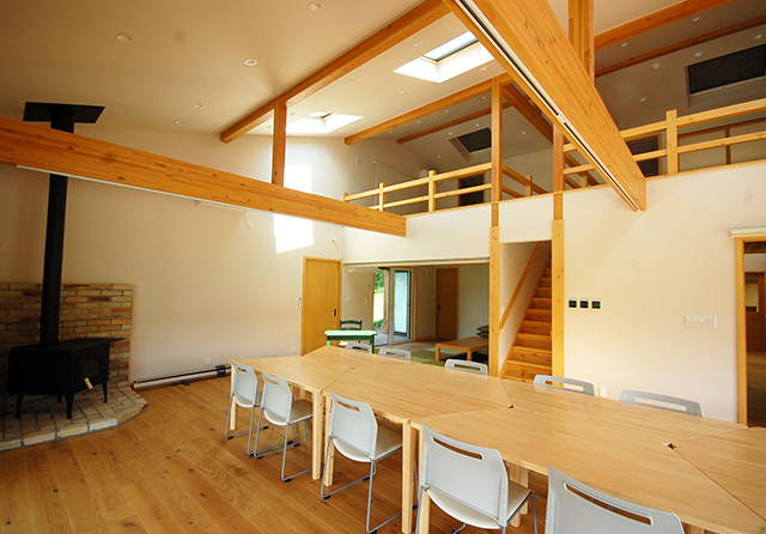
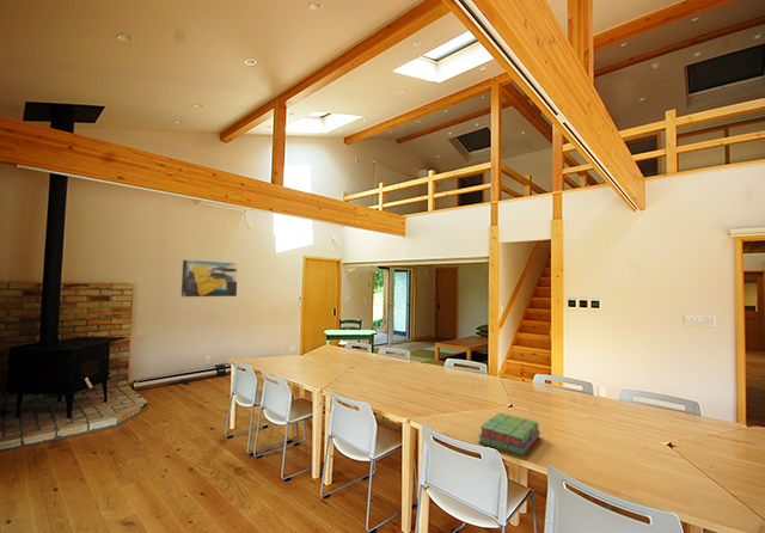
+ wall art [180,259,239,298]
+ stack of books [477,411,541,457]
